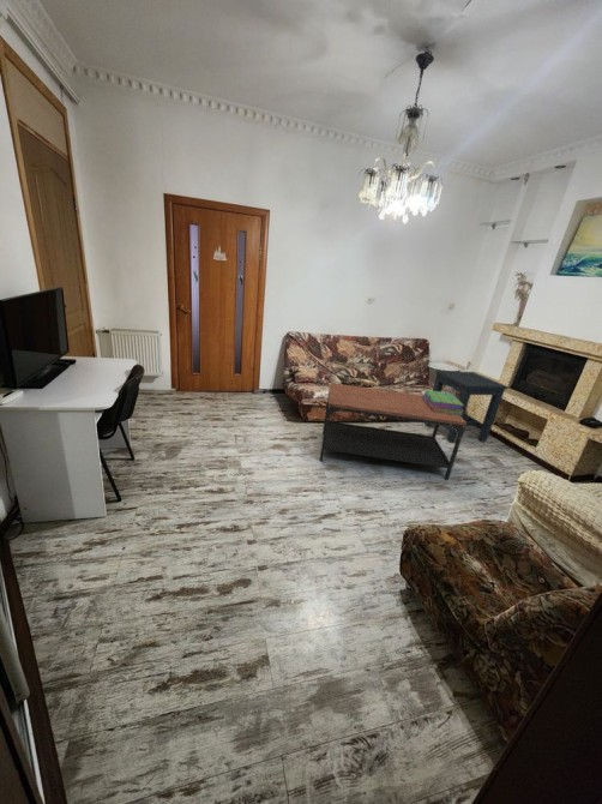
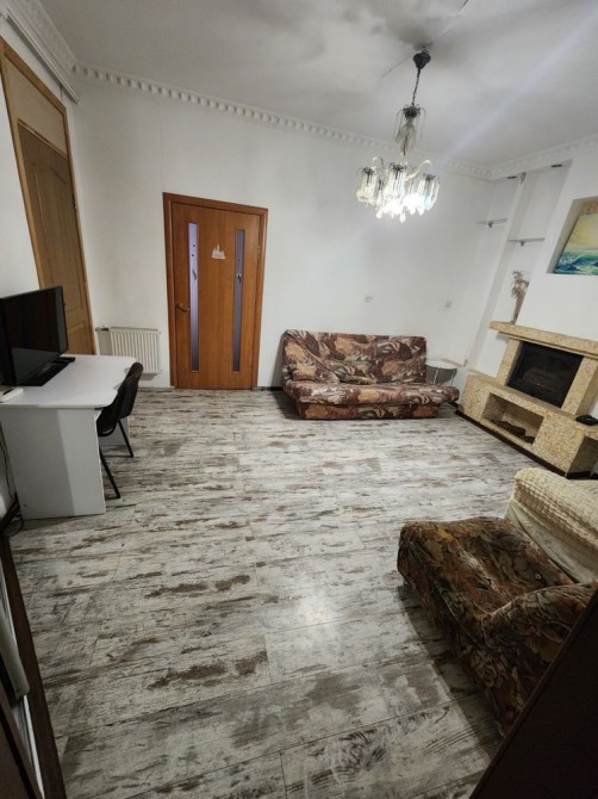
- stack of books [422,389,463,415]
- coffee table [319,382,466,481]
- side table [423,370,510,444]
